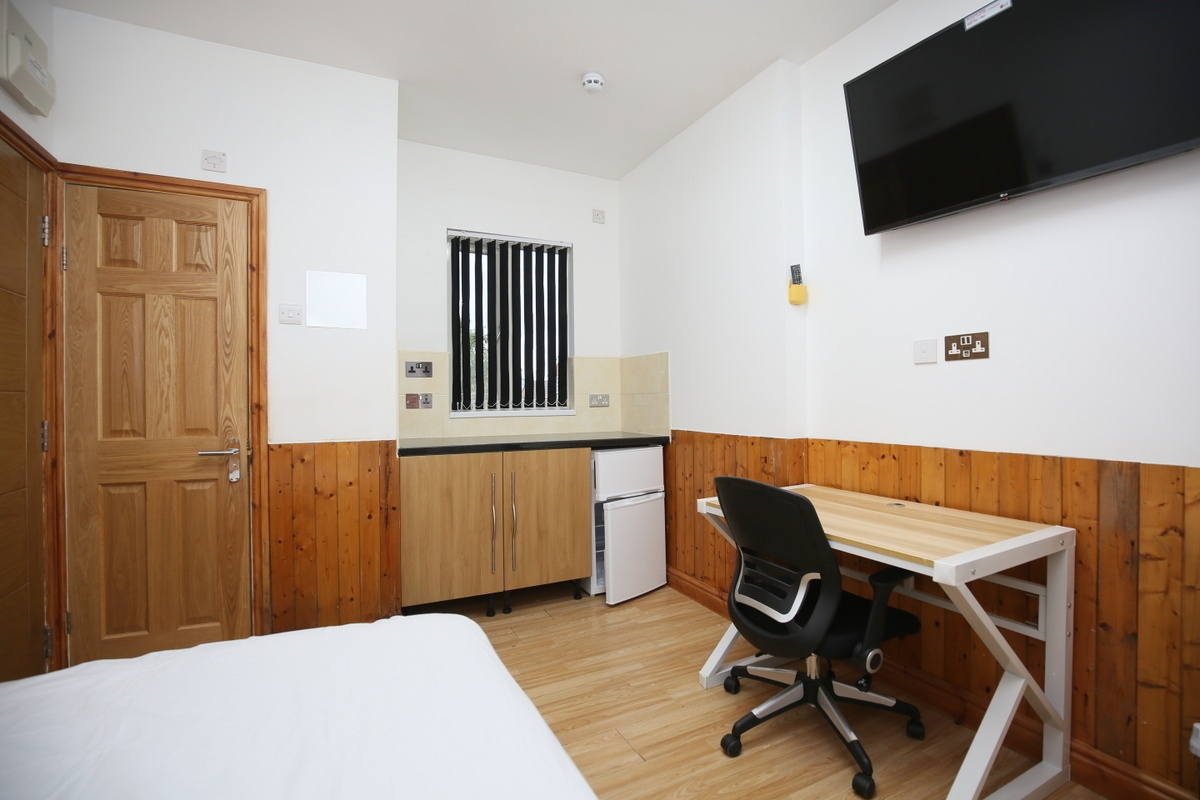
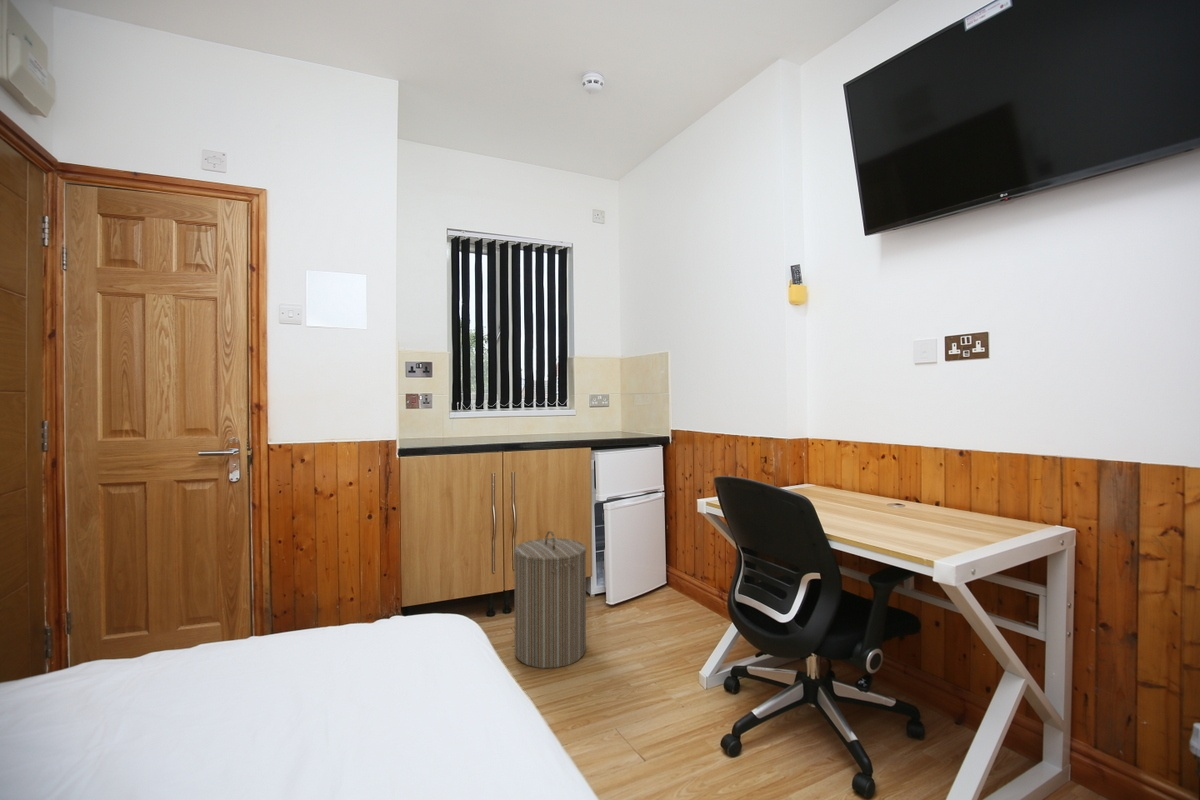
+ laundry hamper [513,530,587,669]
